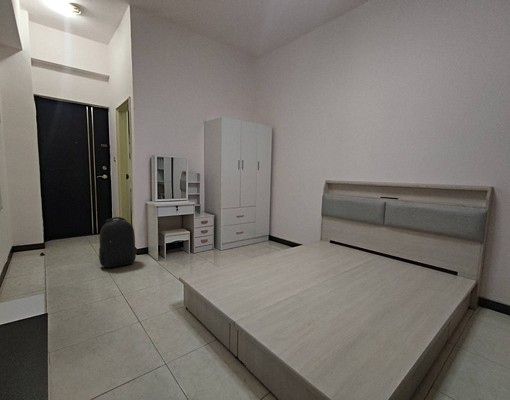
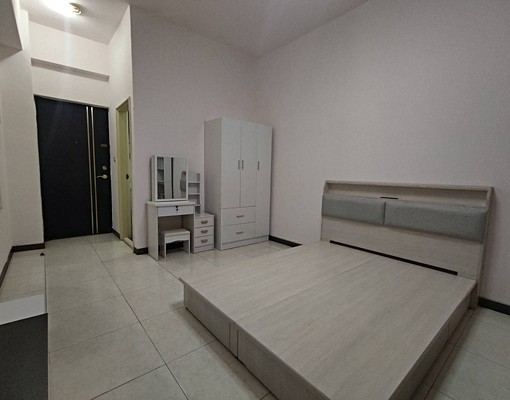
- backpack [98,216,137,269]
